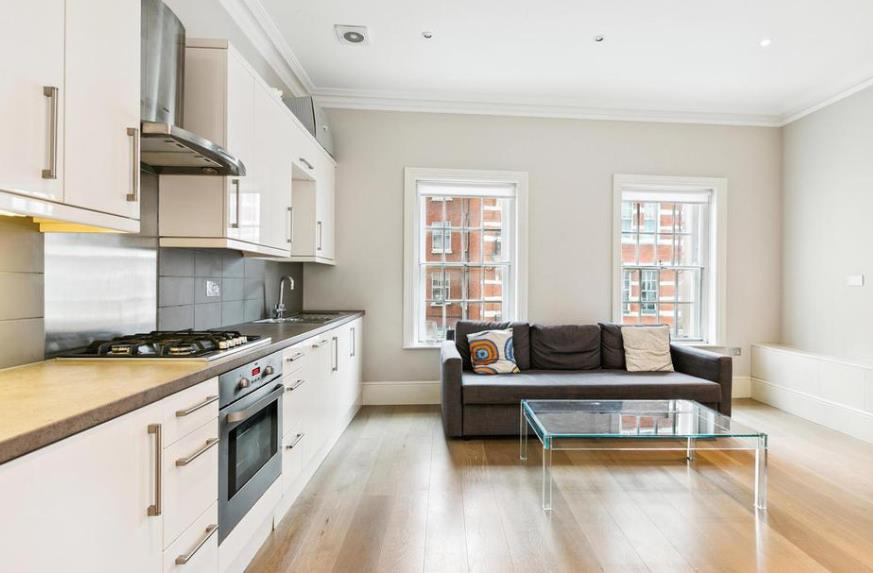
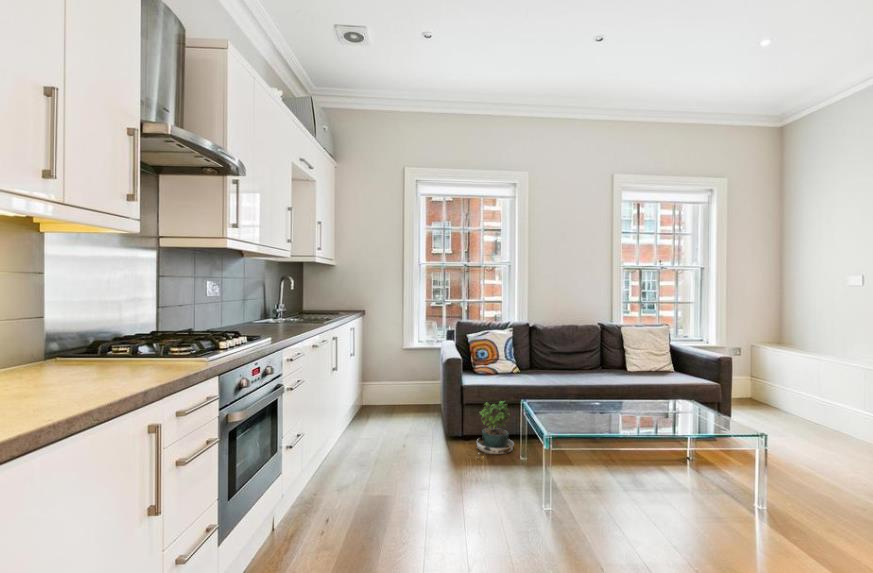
+ potted plant [476,400,515,459]
